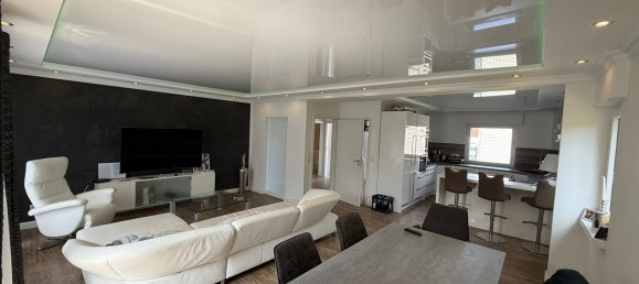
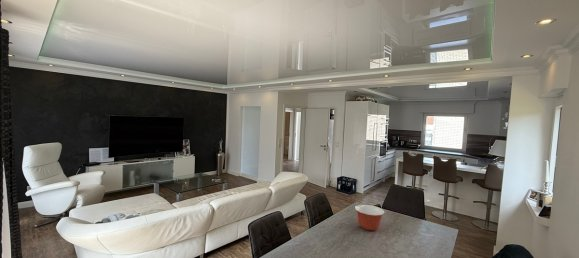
+ mixing bowl [354,204,386,232]
